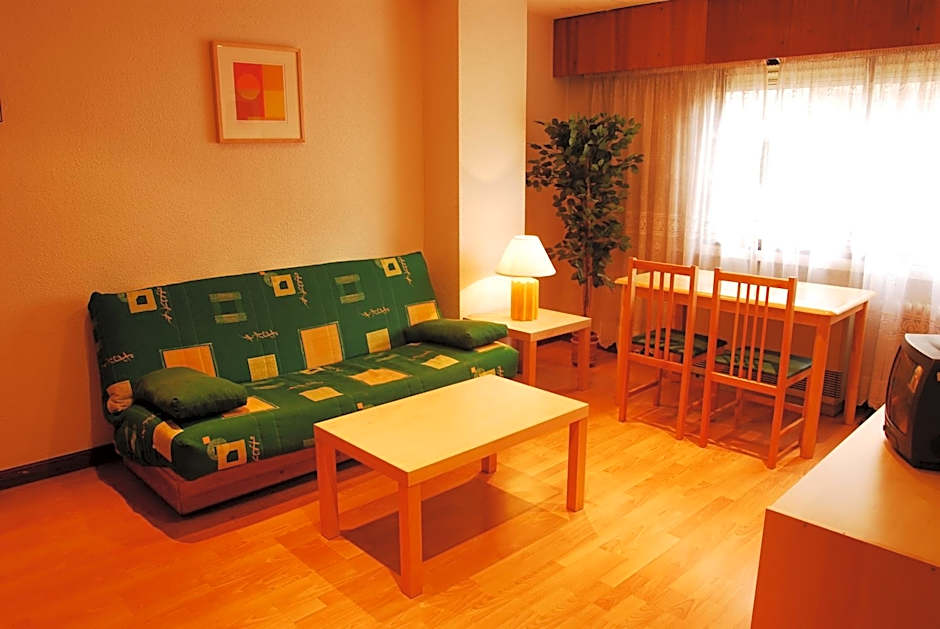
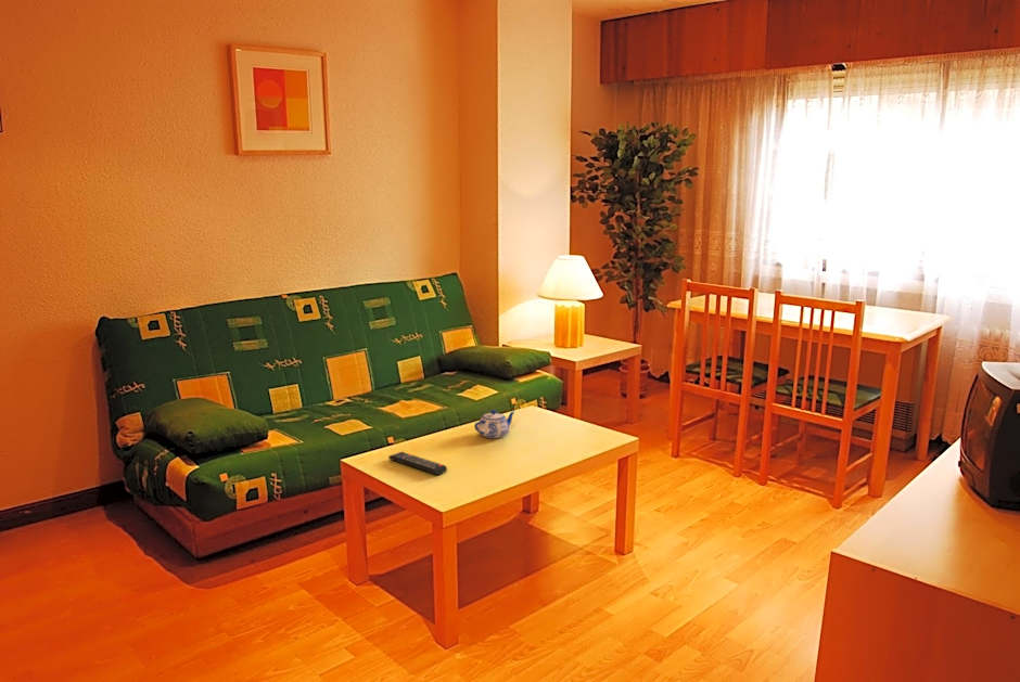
+ teapot [473,409,517,439]
+ remote control [387,451,448,476]
